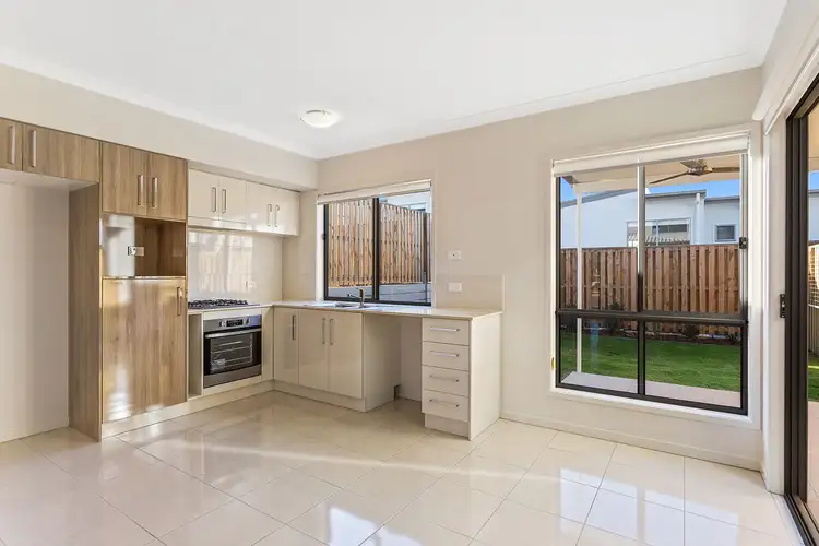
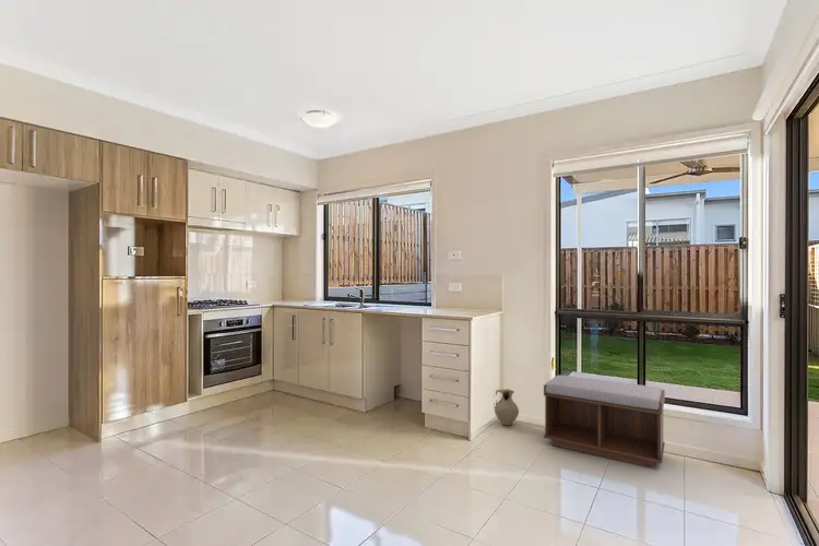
+ bench [543,373,666,468]
+ ceramic jug [494,388,520,426]
